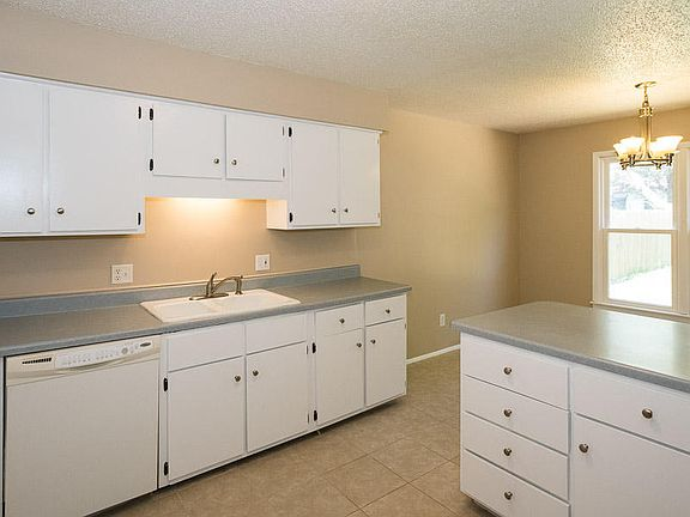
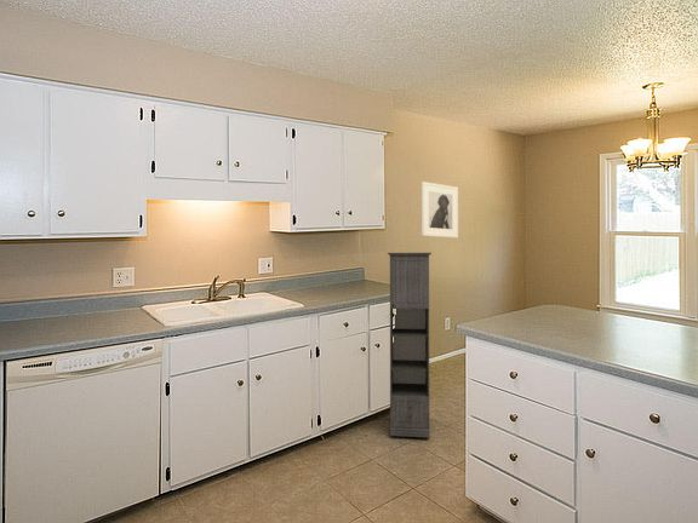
+ storage cabinet [387,252,433,438]
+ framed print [420,180,459,238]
